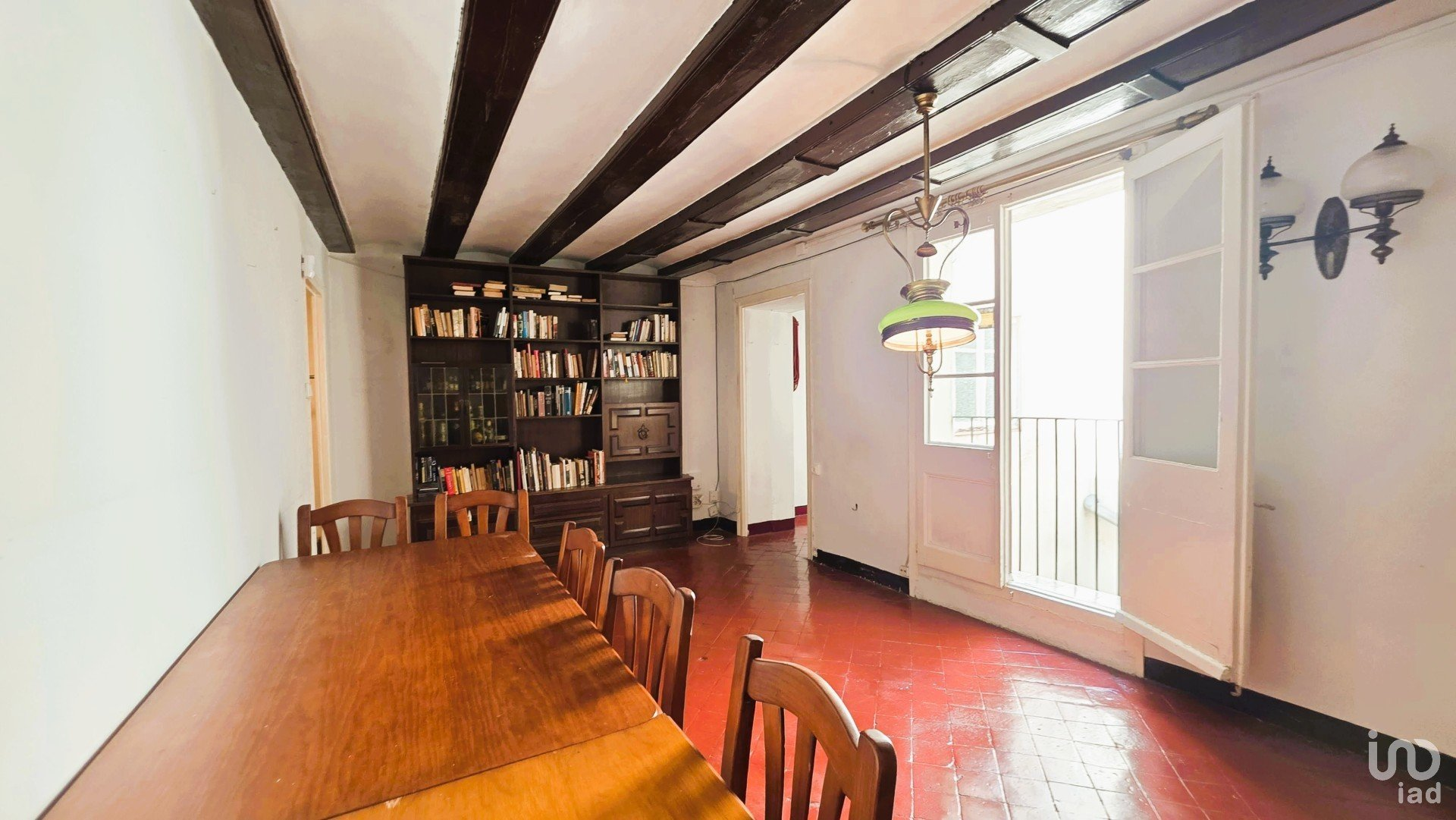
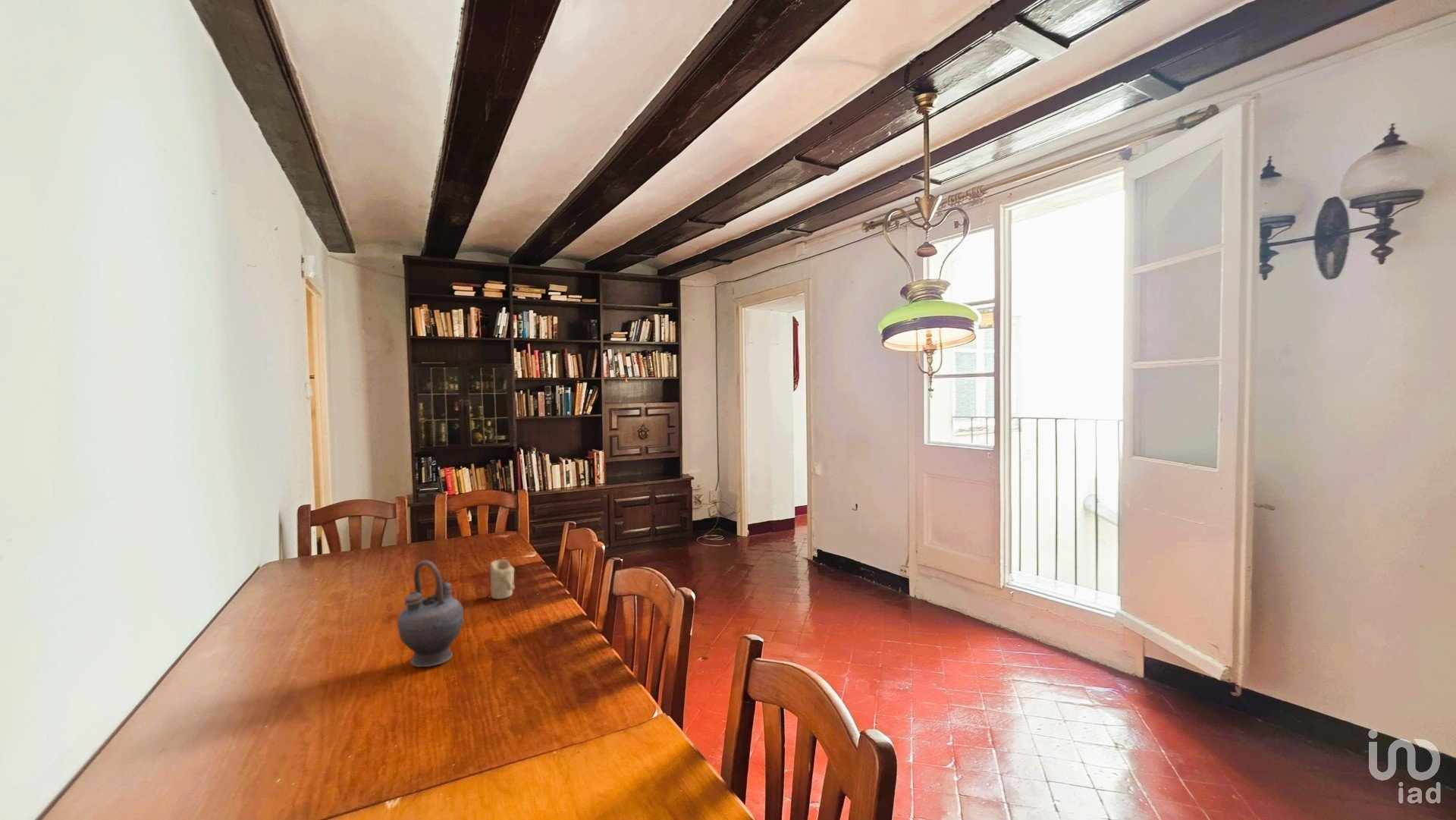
+ teapot [397,560,464,668]
+ candle [489,558,516,600]
